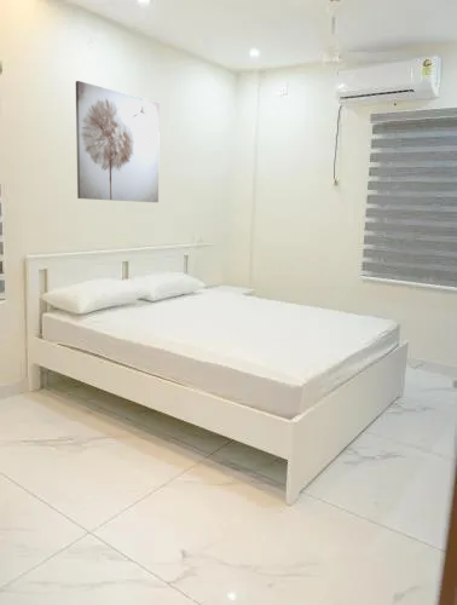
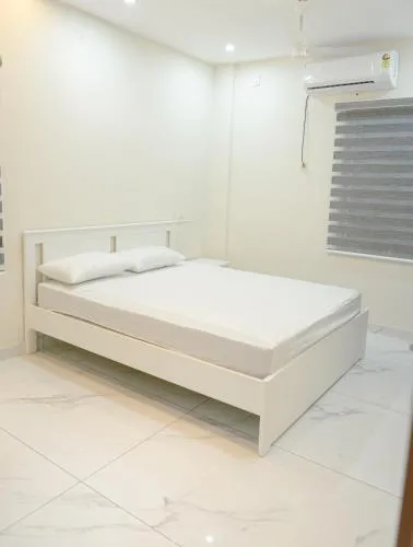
- wall art [75,80,161,203]
